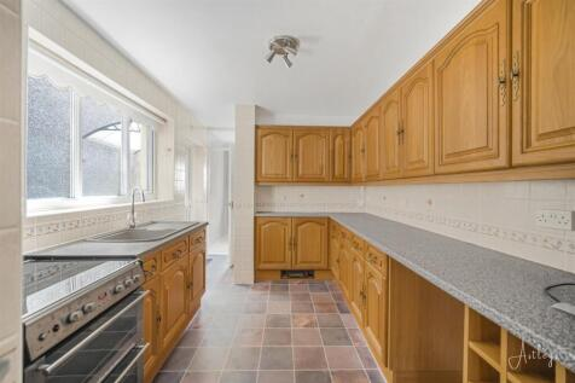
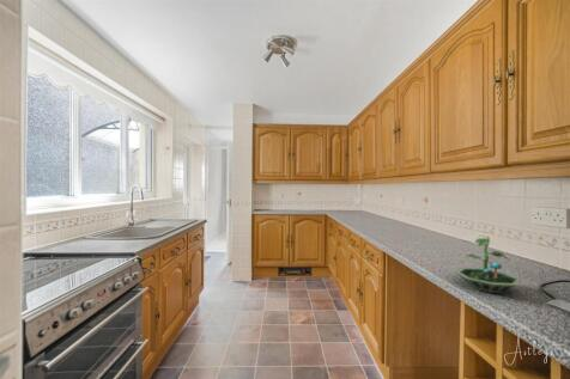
+ terrarium [454,234,523,294]
